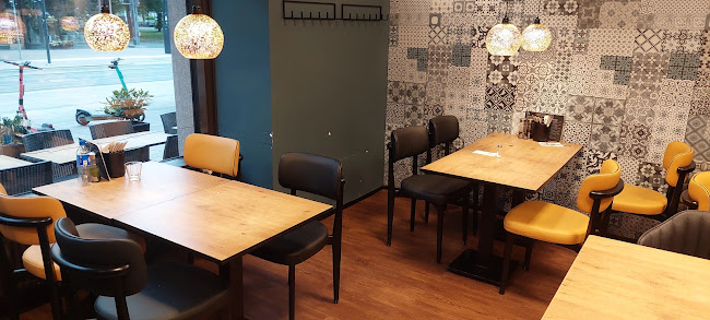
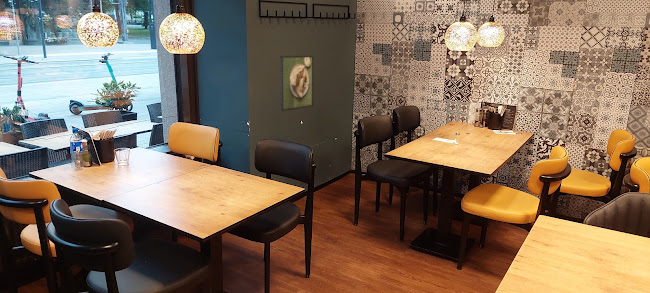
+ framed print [279,55,315,112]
